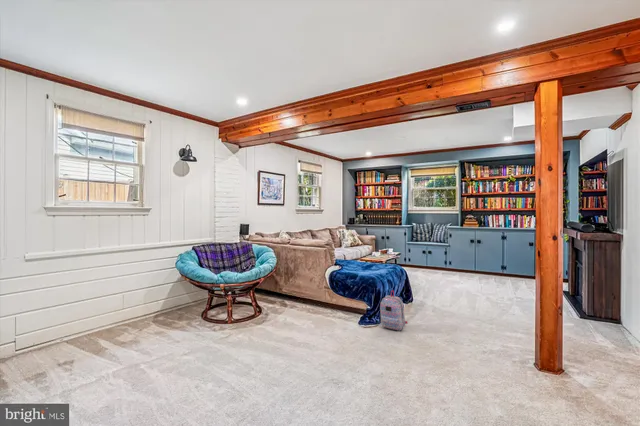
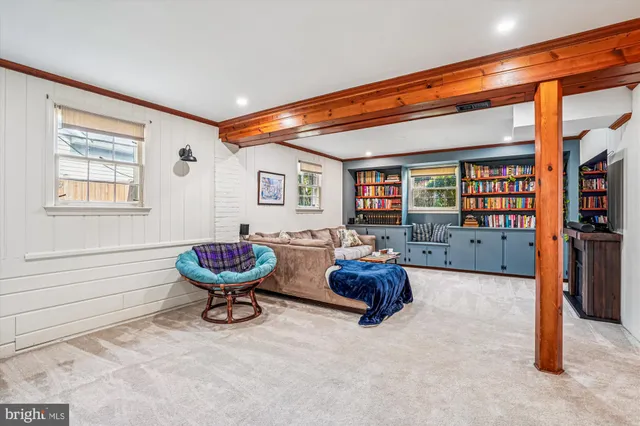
- backpack [379,289,408,332]
